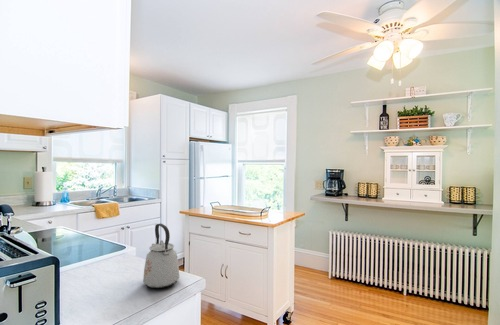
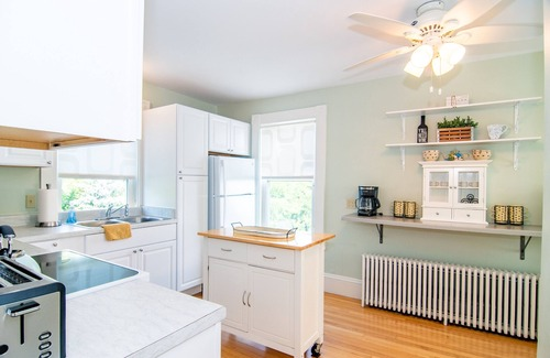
- kettle [142,223,180,289]
